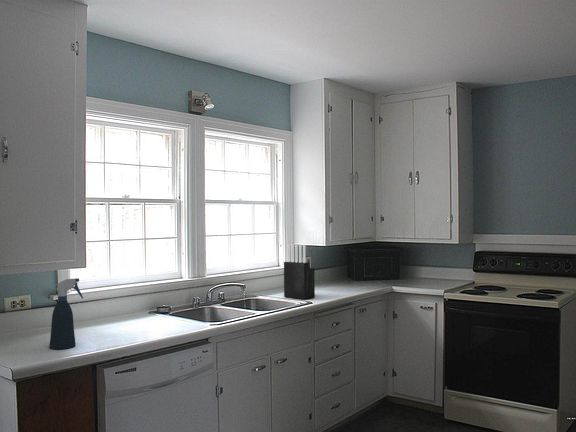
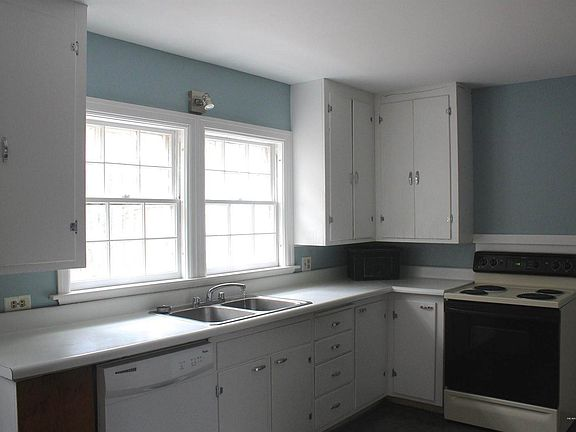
- knife block [283,243,316,300]
- spray bottle [48,277,84,350]
